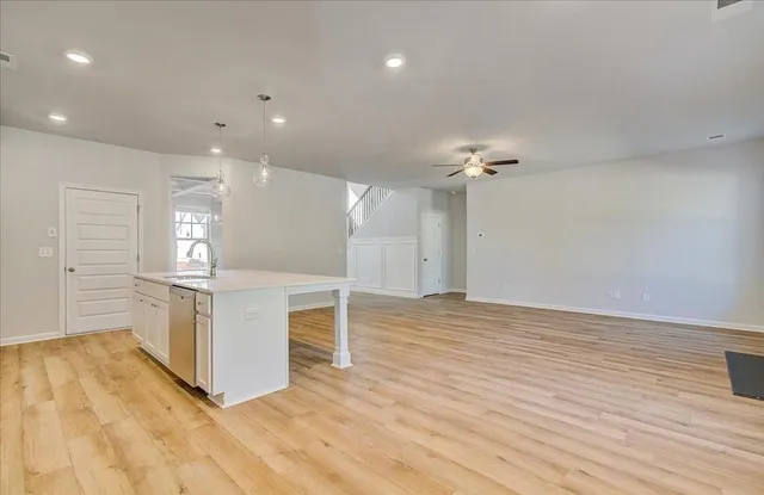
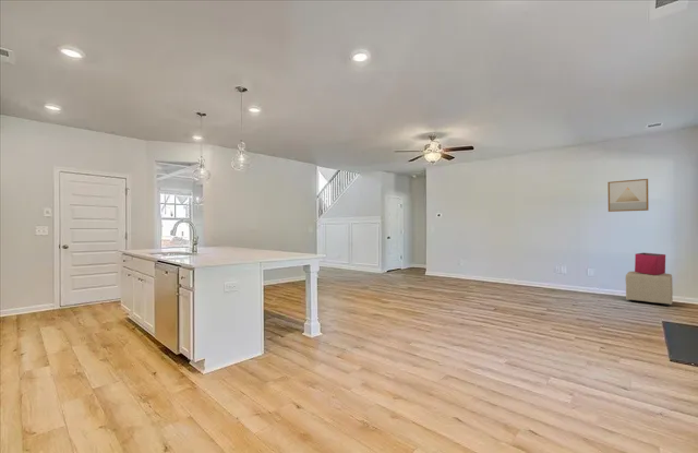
+ wall art [606,178,650,213]
+ ottoman [625,271,674,307]
+ storage bin [634,252,666,275]
